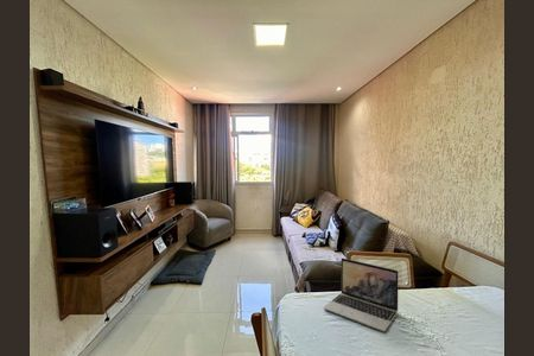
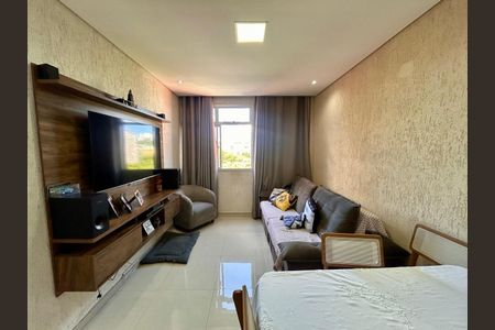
- laptop [323,258,399,332]
